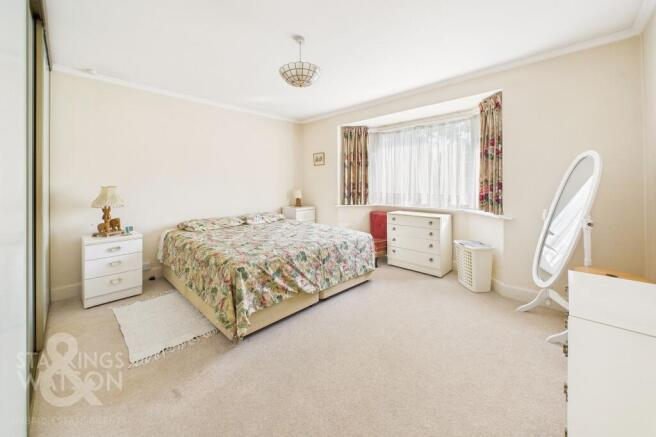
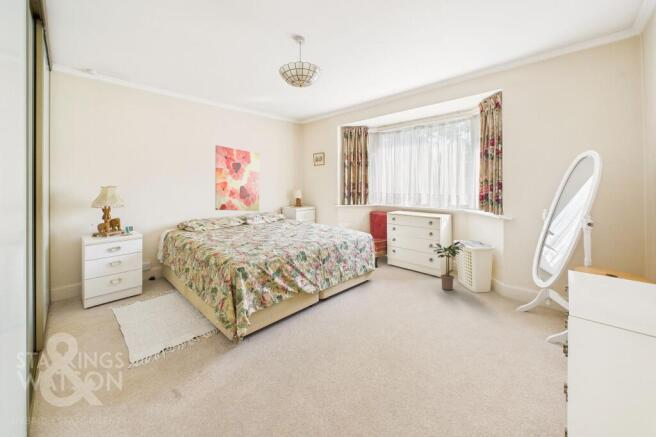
+ wall art [214,144,260,212]
+ potted plant [432,241,466,291]
